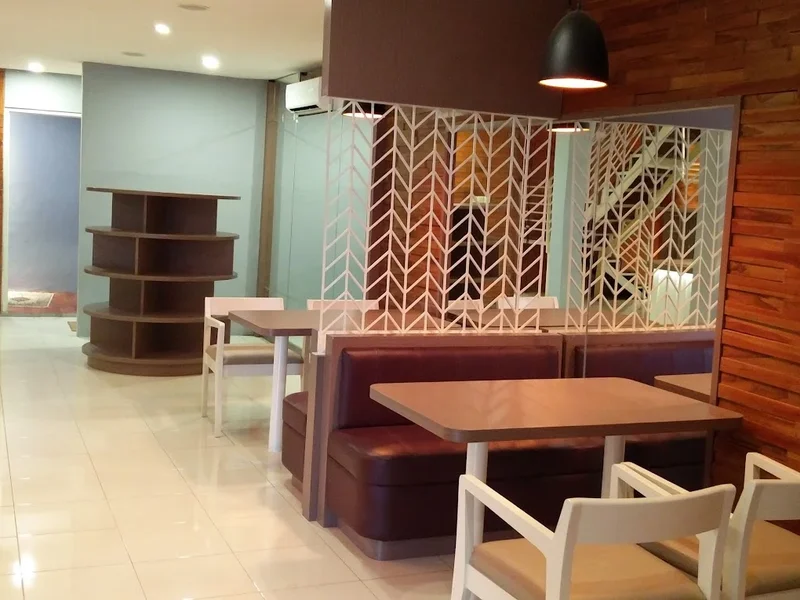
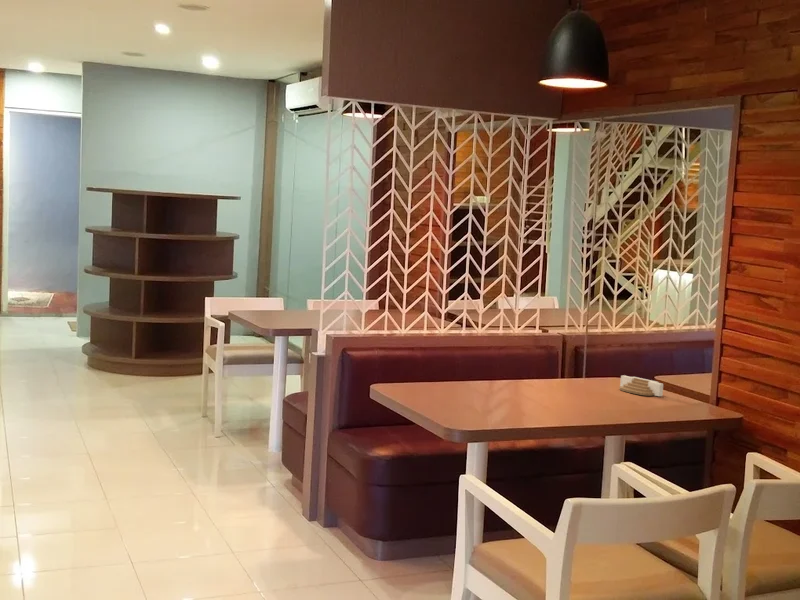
+ architectural model [618,374,664,397]
